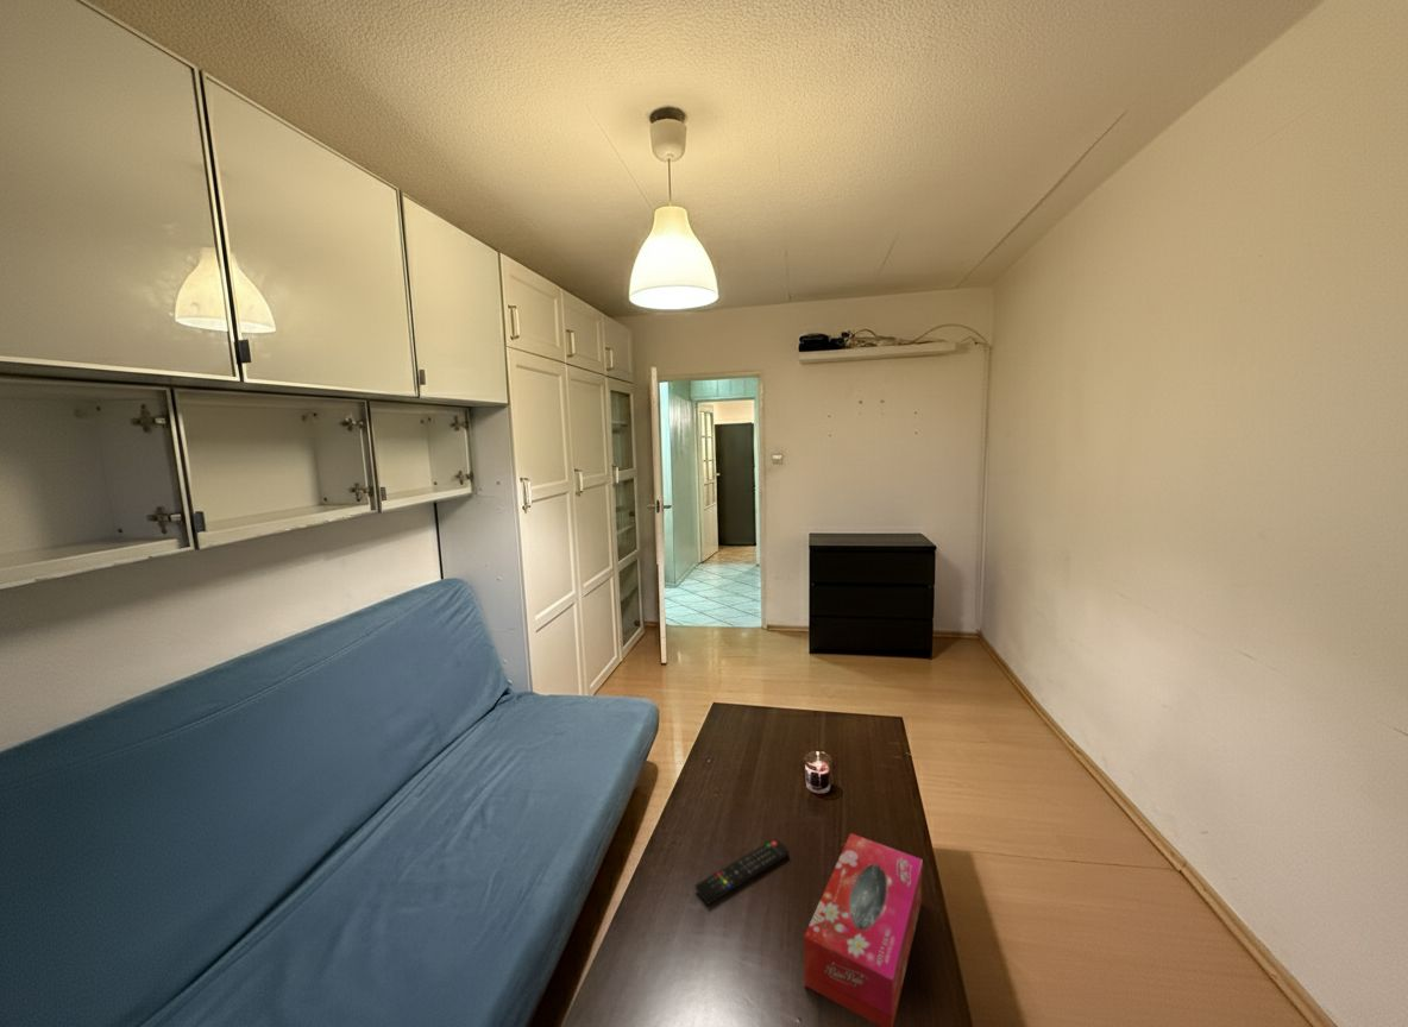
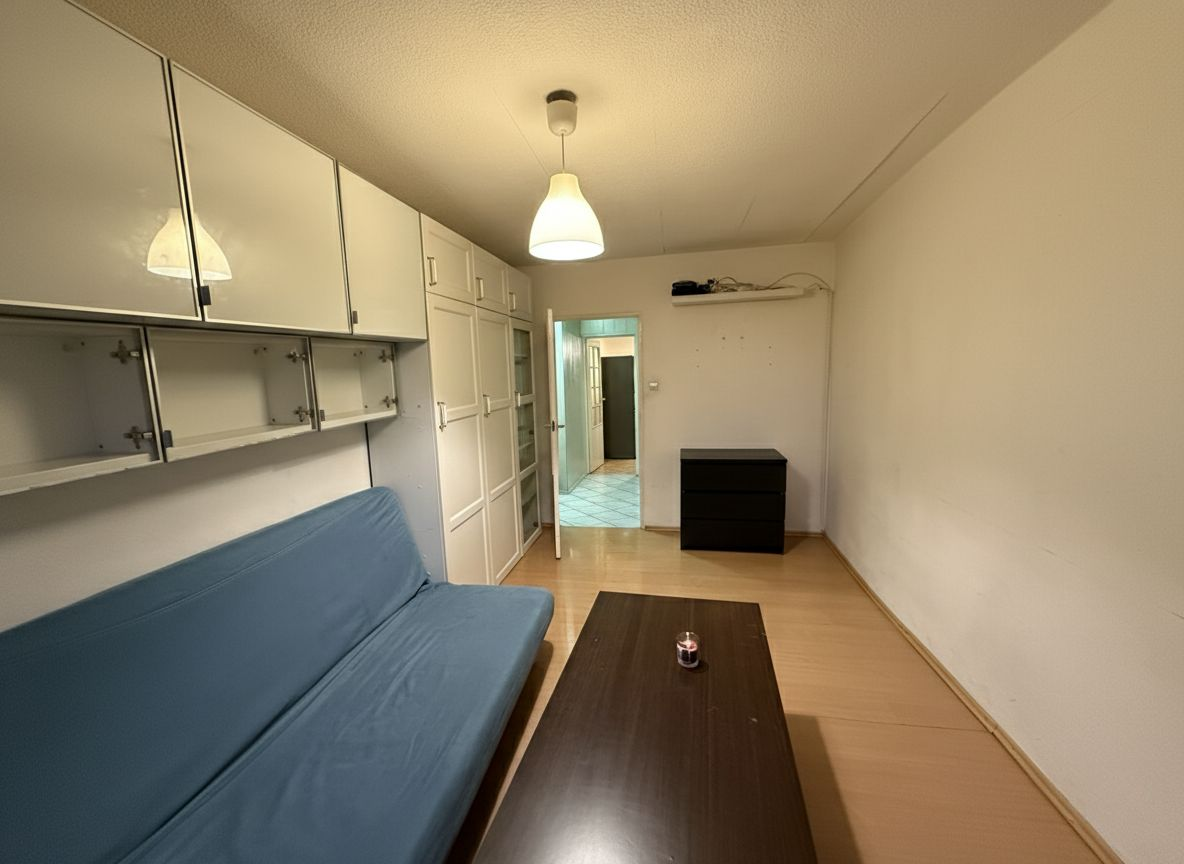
- tissue box [803,832,924,1027]
- remote control [694,838,791,906]
